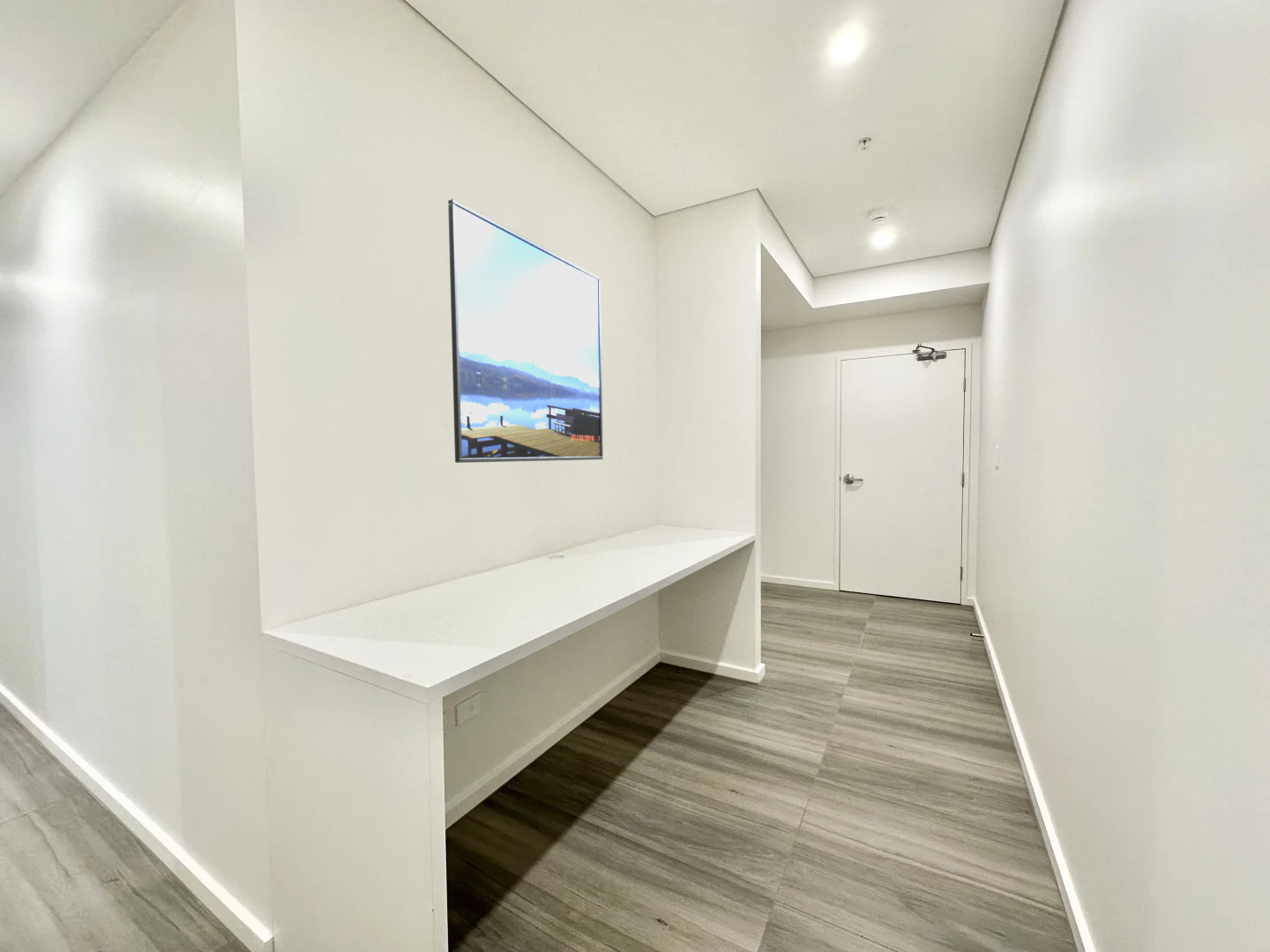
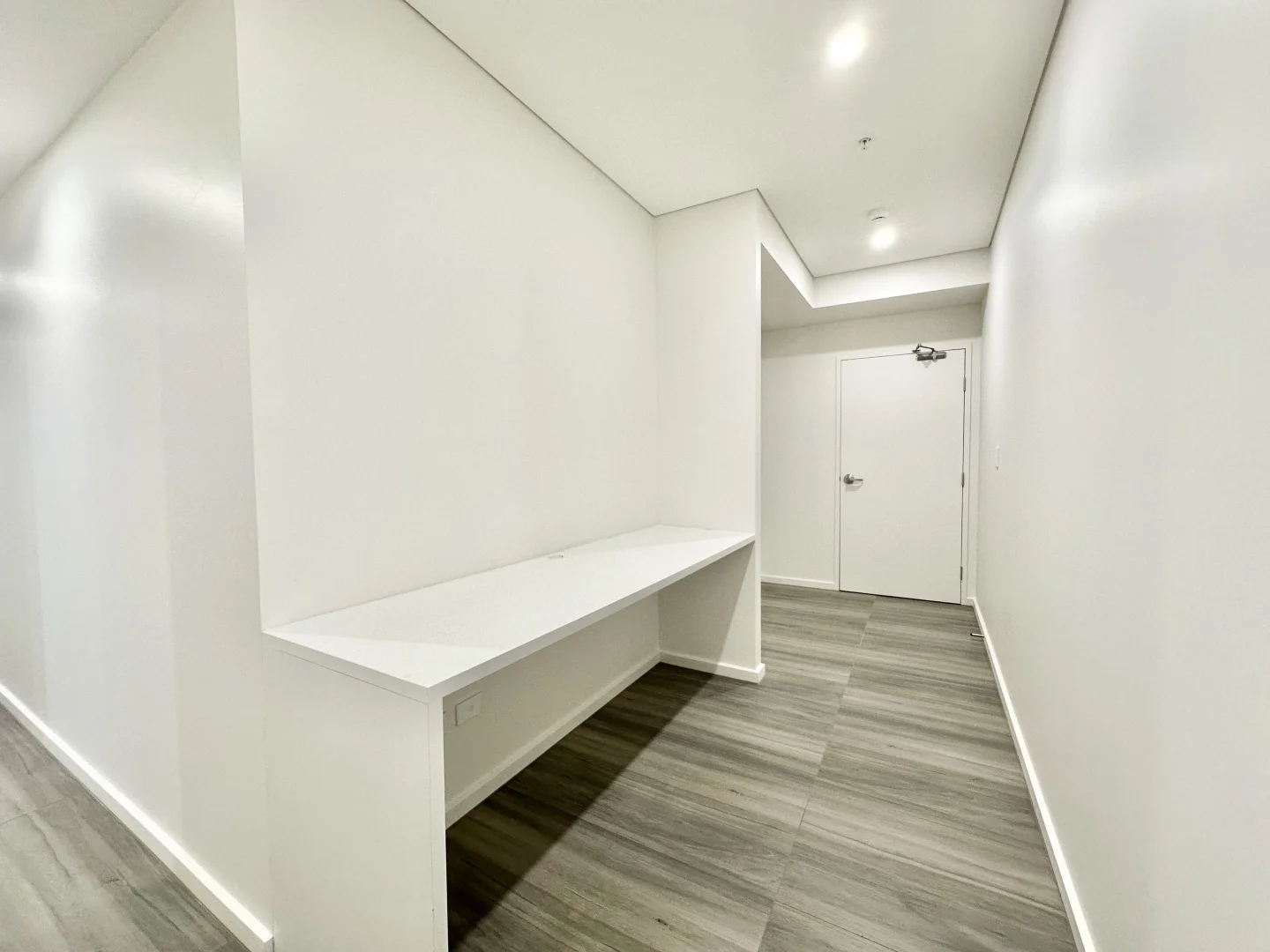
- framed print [447,197,604,464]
